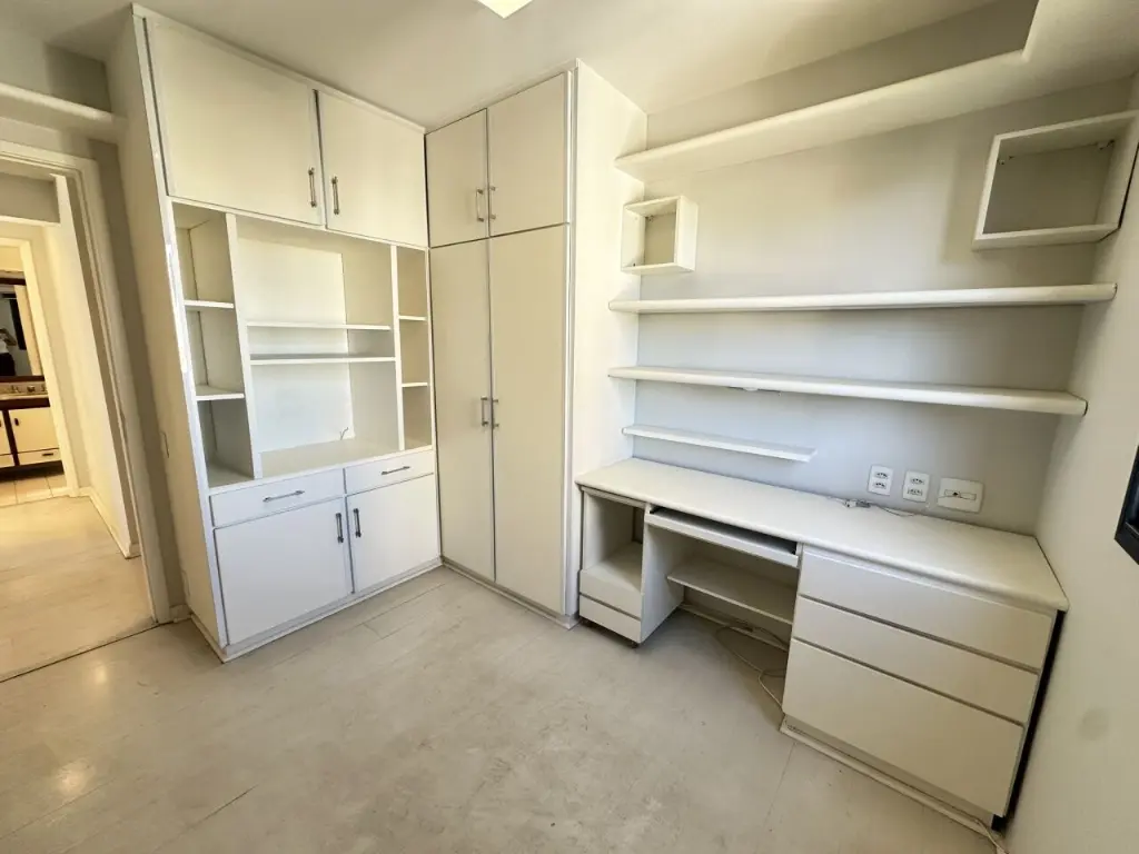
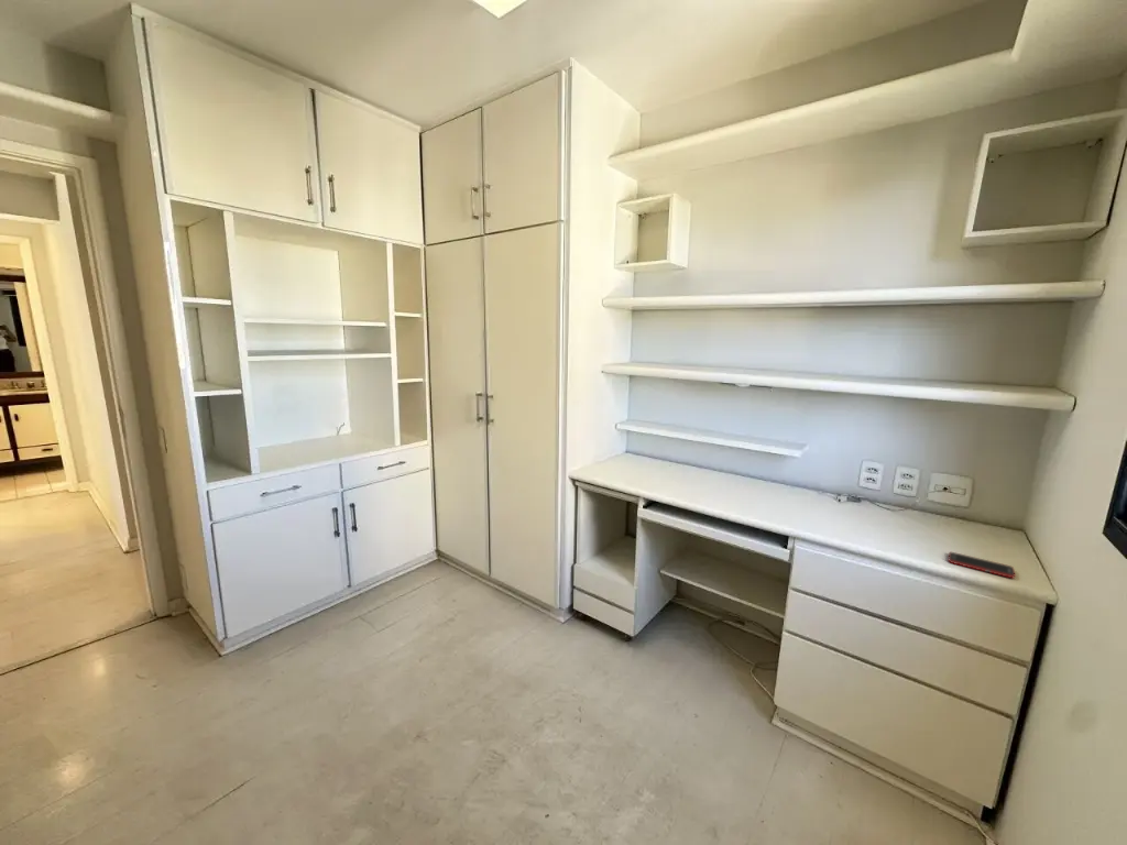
+ cell phone [948,551,1016,579]
